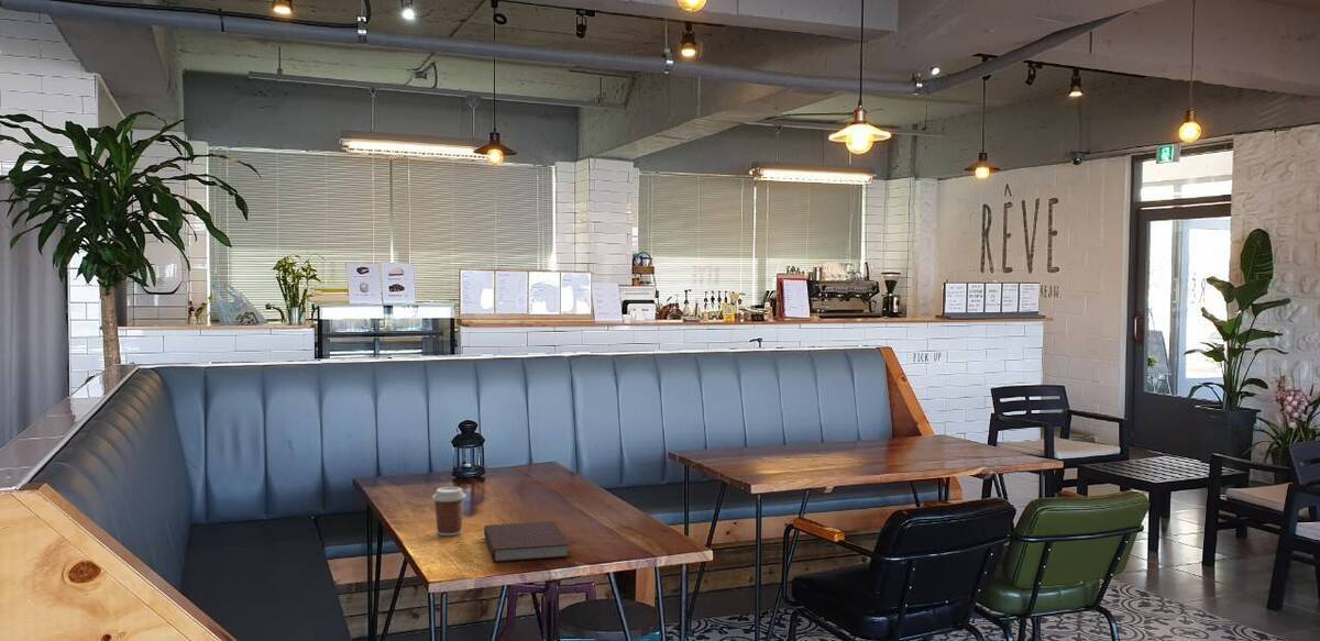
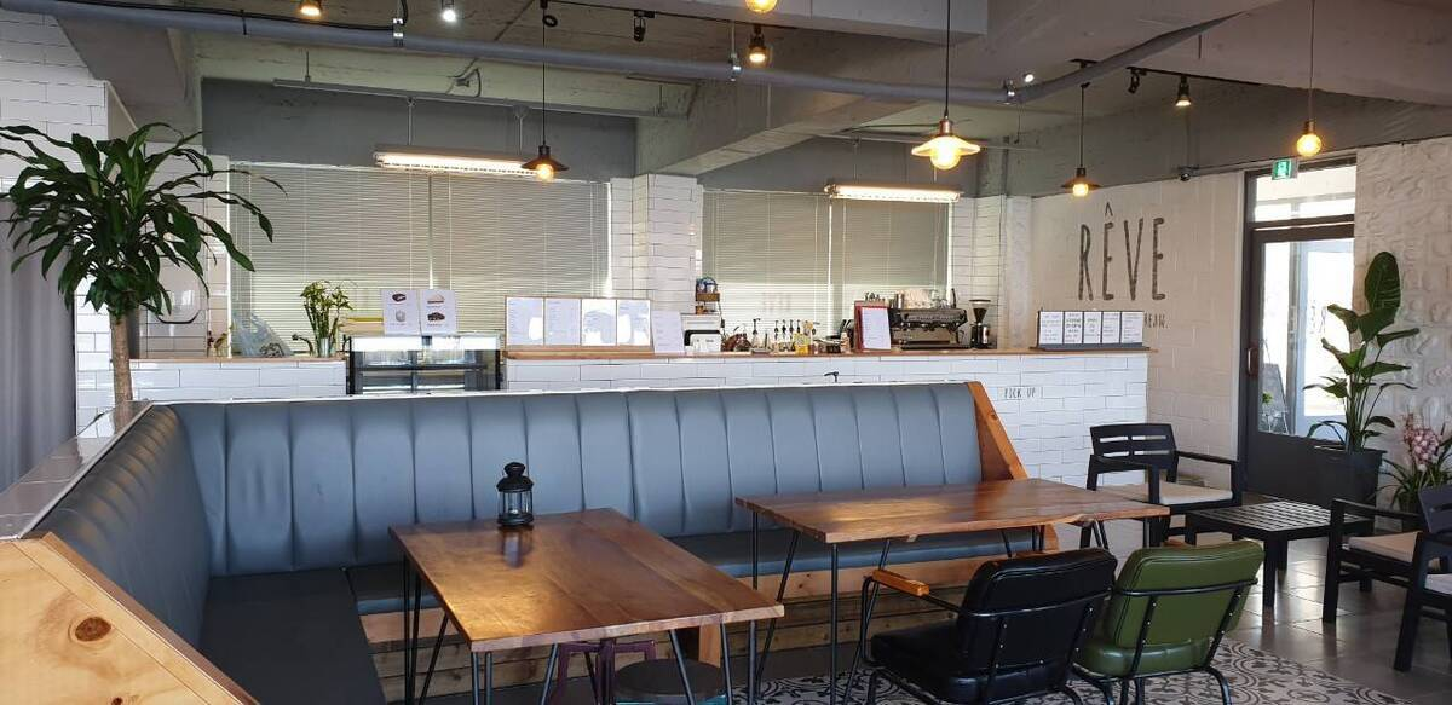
- coffee cup [431,486,468,537]
- notebook [483,520,571,563]
